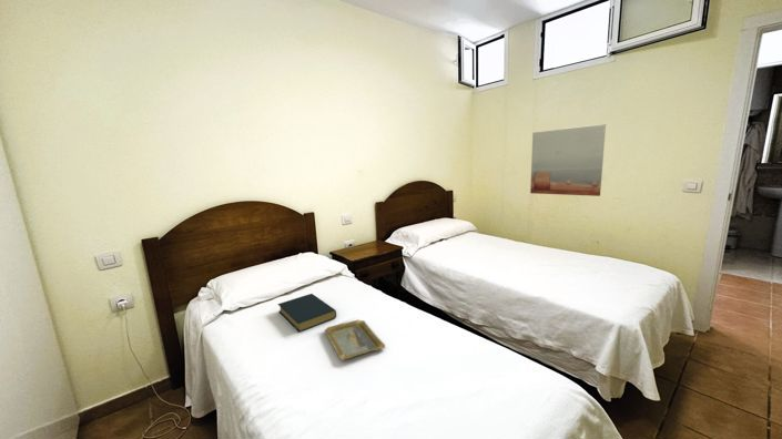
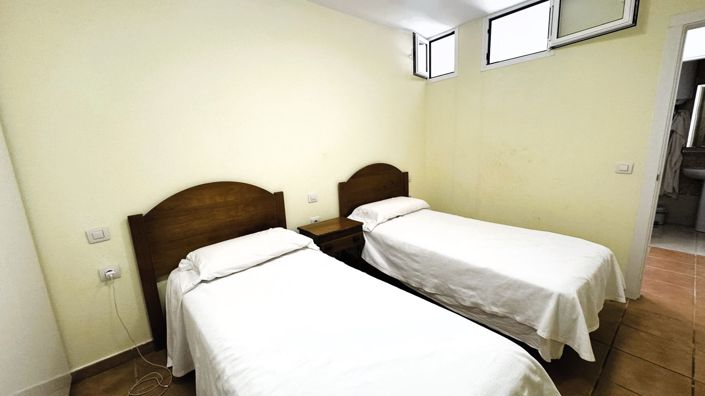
- hardback book [277,293,337,333]
- wall art [529,123,607,197]
- tray [324,318,386,361]
